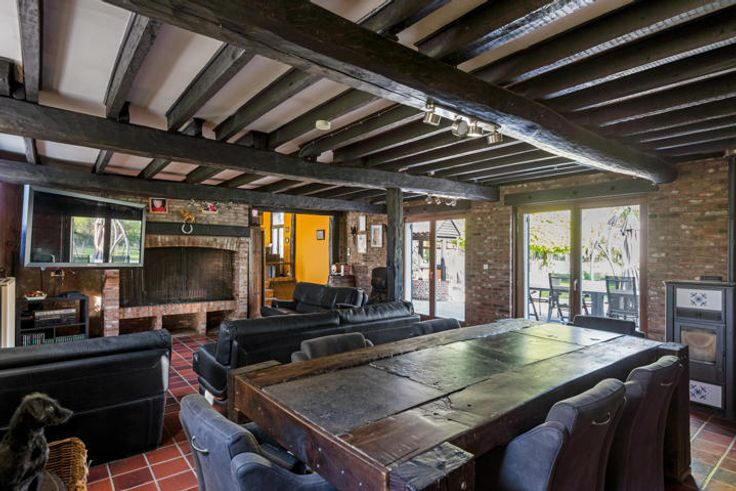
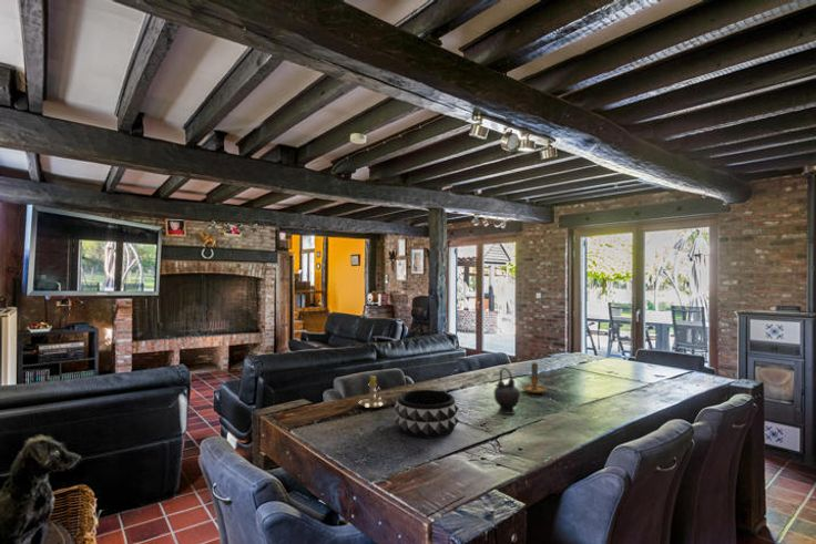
+ decorative bowl [394,389,460,440]
+ teapot [492,367,521,415]
+ candlestick [358,374,388,409]
+ candle [521,361,548,394]
